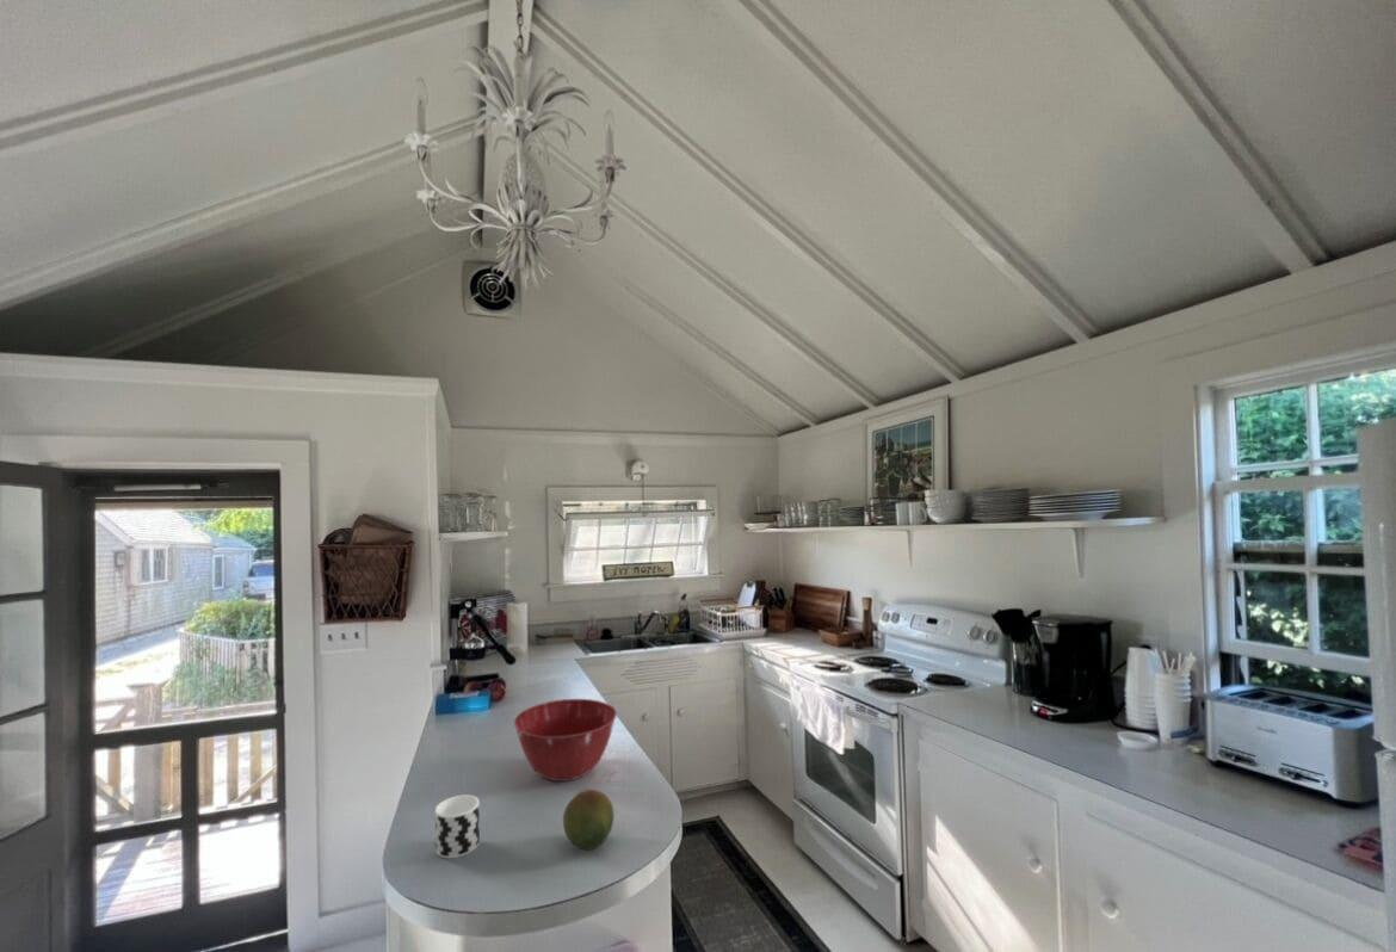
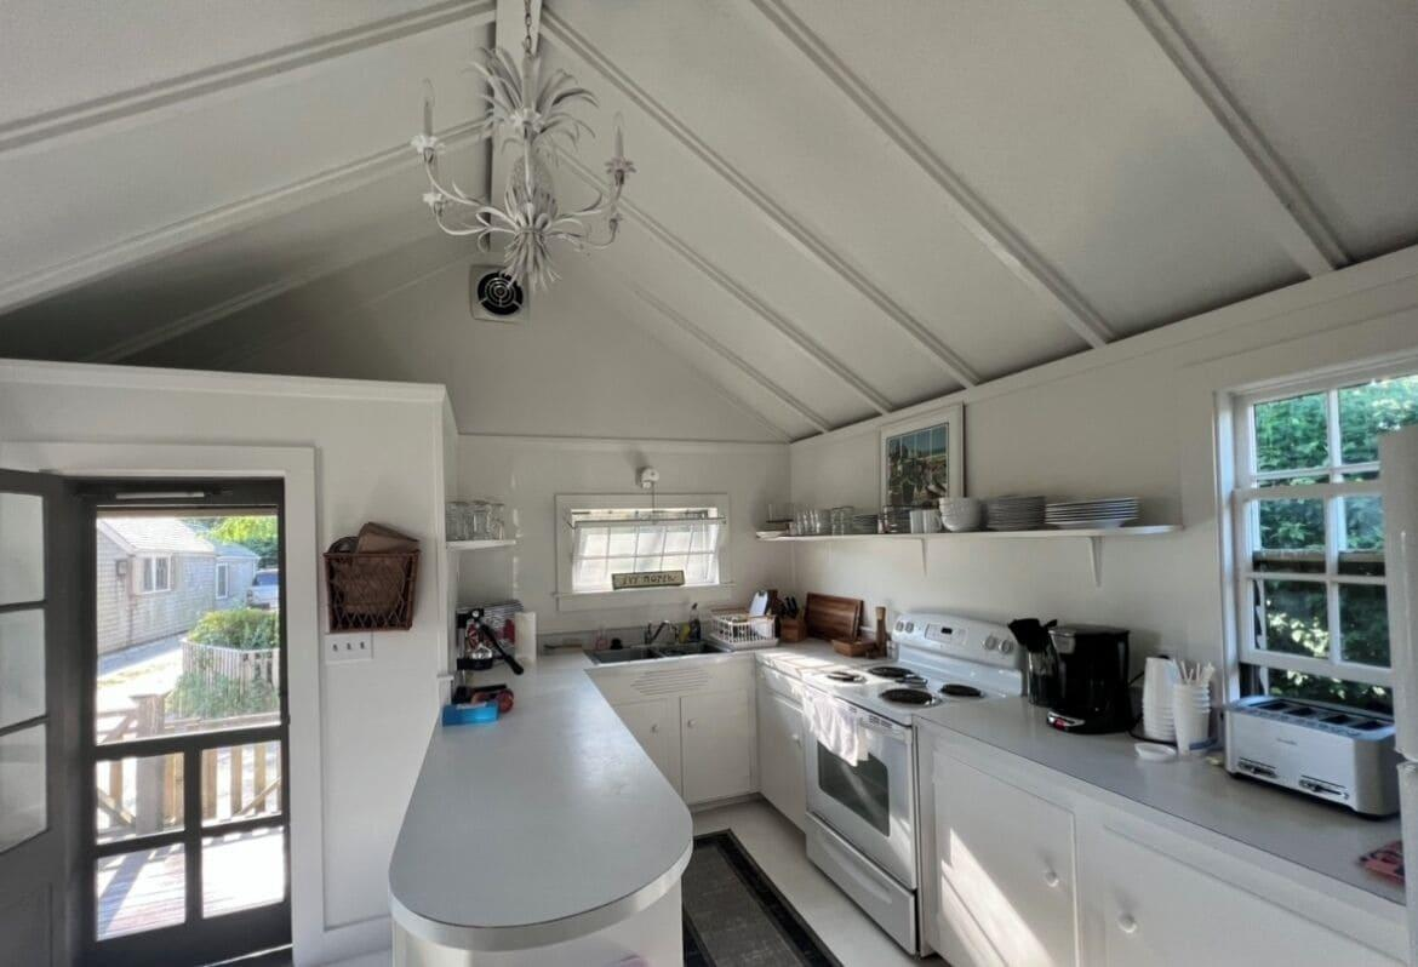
- mixing bowl [513,698,618,783]
- fruit [562,789,616,851]
- cup [434,793,481,859]
